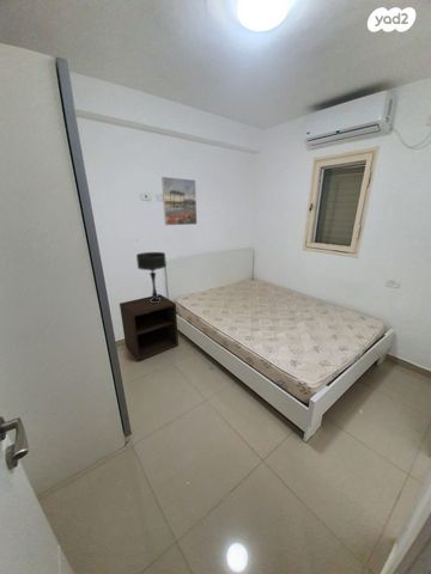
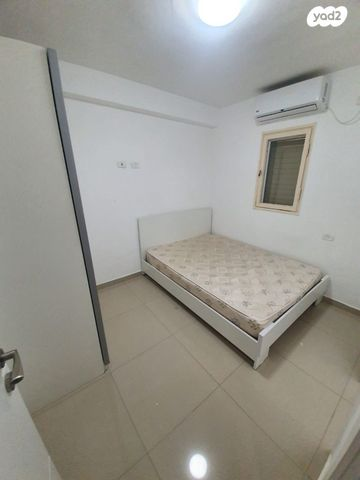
- nightstand [119,293,180,362]
- table lamp [135,251,168,303]
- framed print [160,176,198,226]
